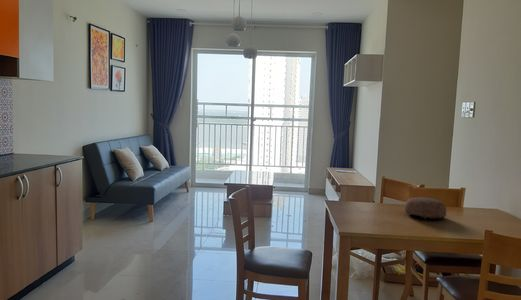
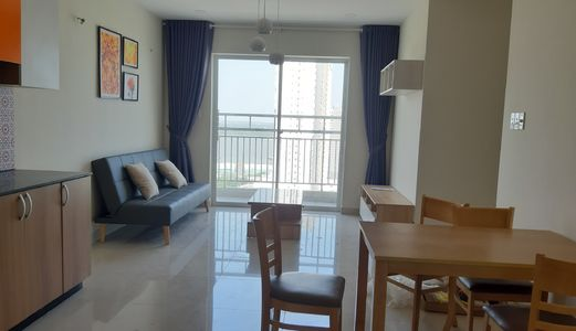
- decorative bowl [403,196,447,220]
